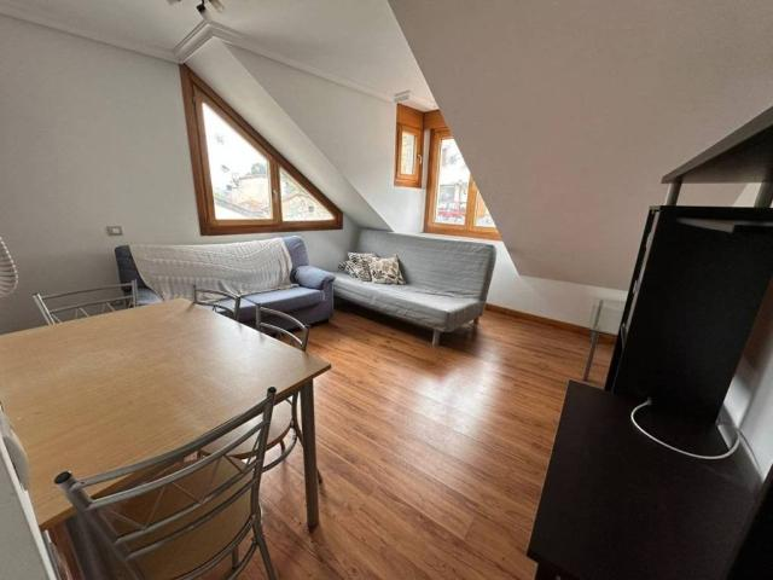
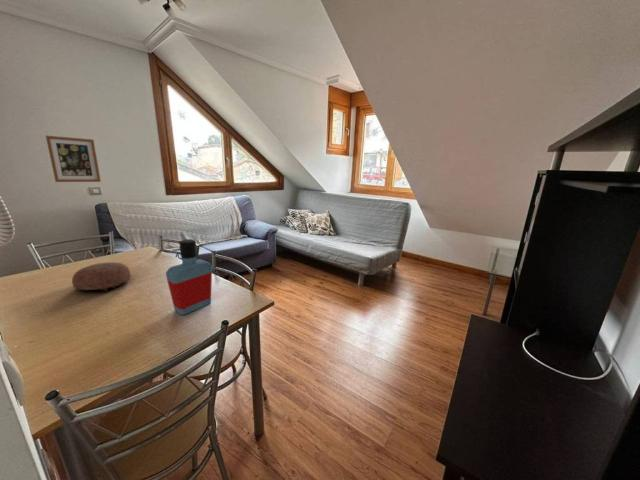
+ wall art [45,135,102,183]
+ bottle [165,238,213,316]
+ decorative bowl [71,261,132,292]
